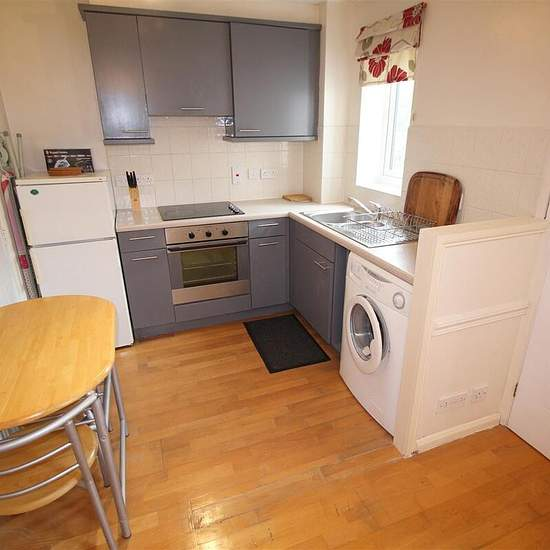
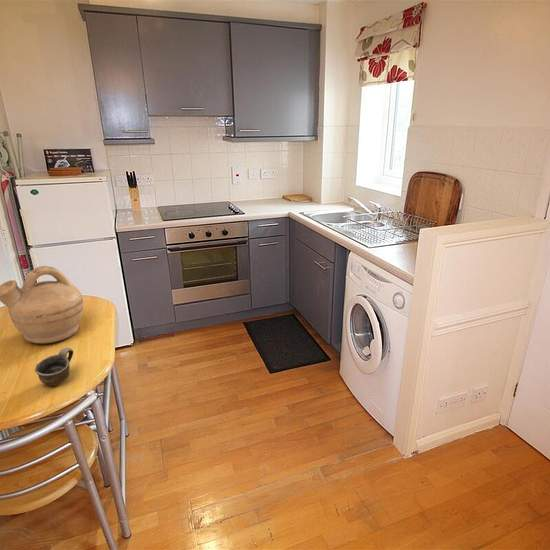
+ teapot [0,265,84,344]
+ cup [34,347,74,387]
